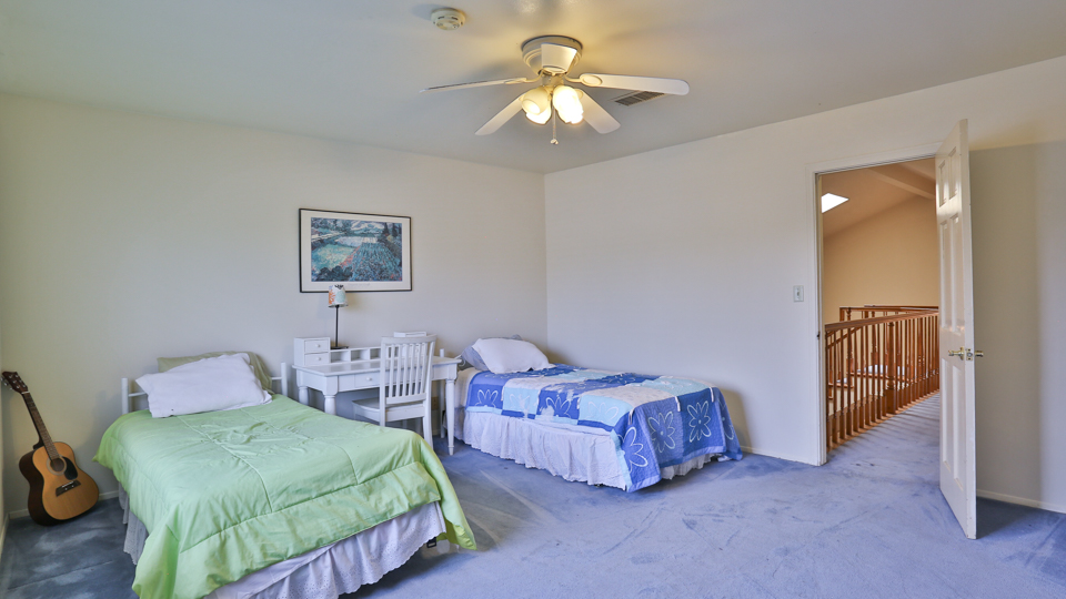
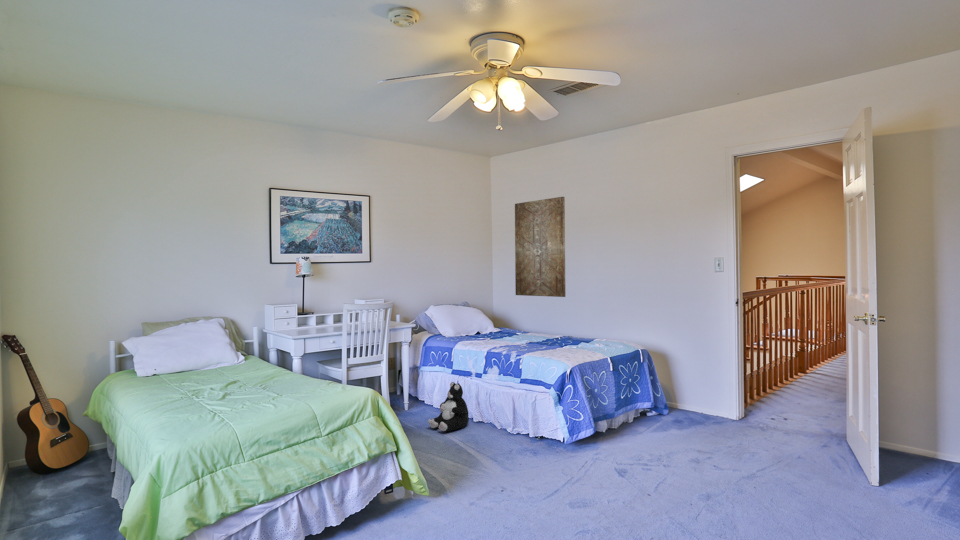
+ wall art [514,196,566,298]
+ plush toy [427,381,470,432]
